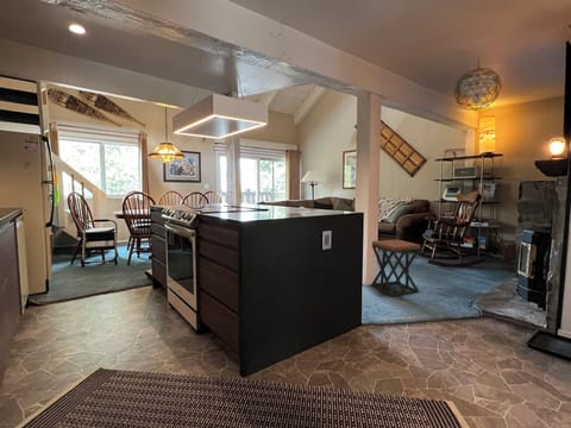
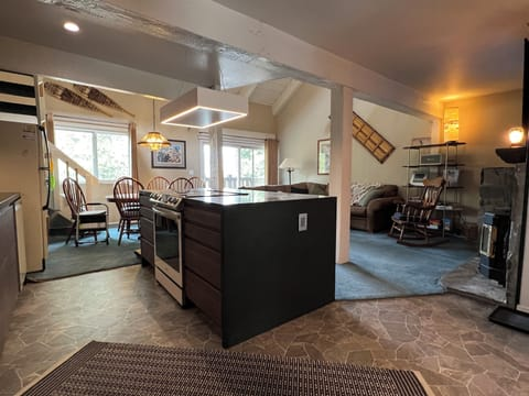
- pendant light [453,56,503,112]
- stool [370,239,422,298]
